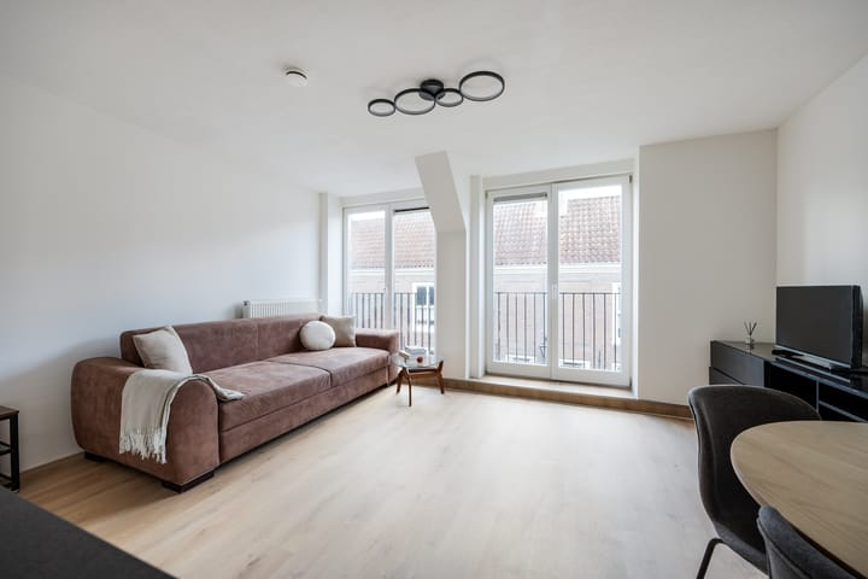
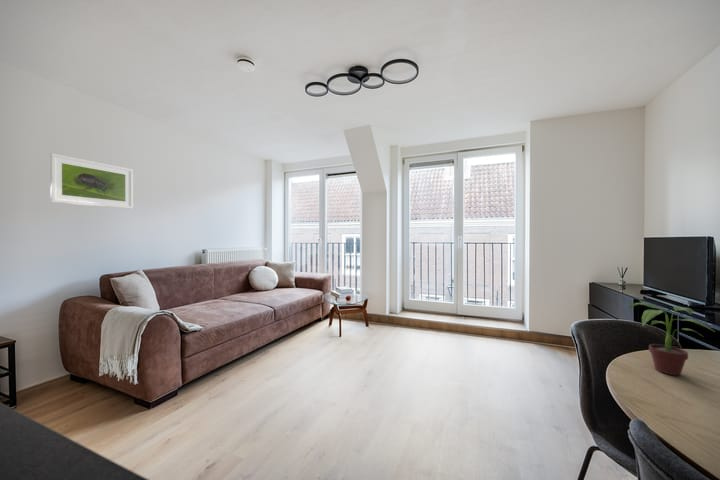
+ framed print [49,152,134,210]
+ potted plant [627,302,716,376]
